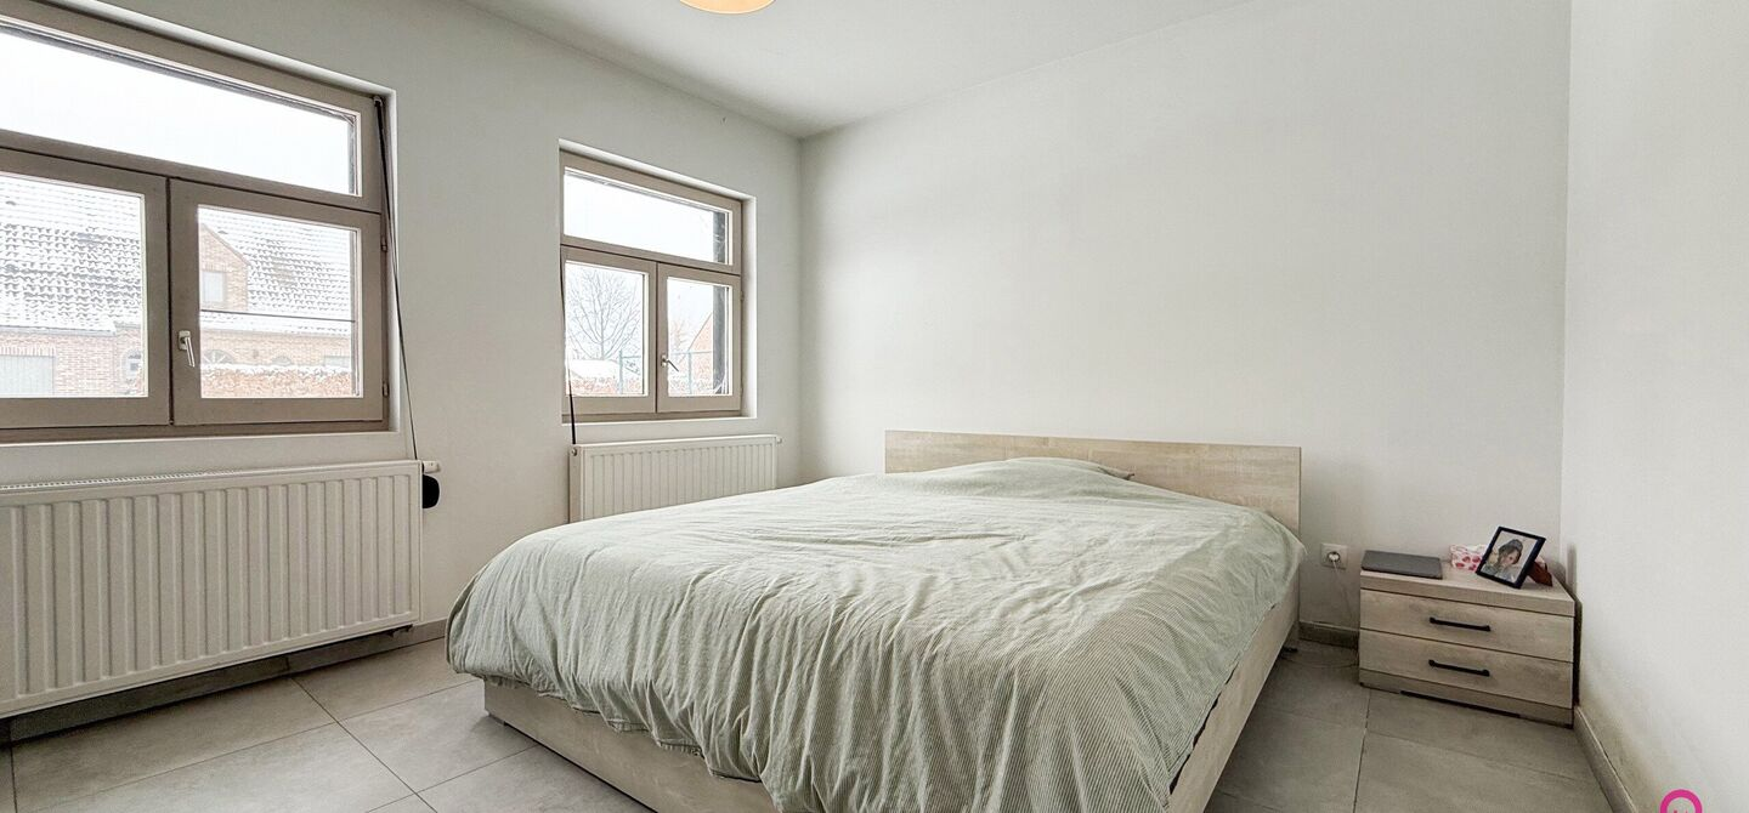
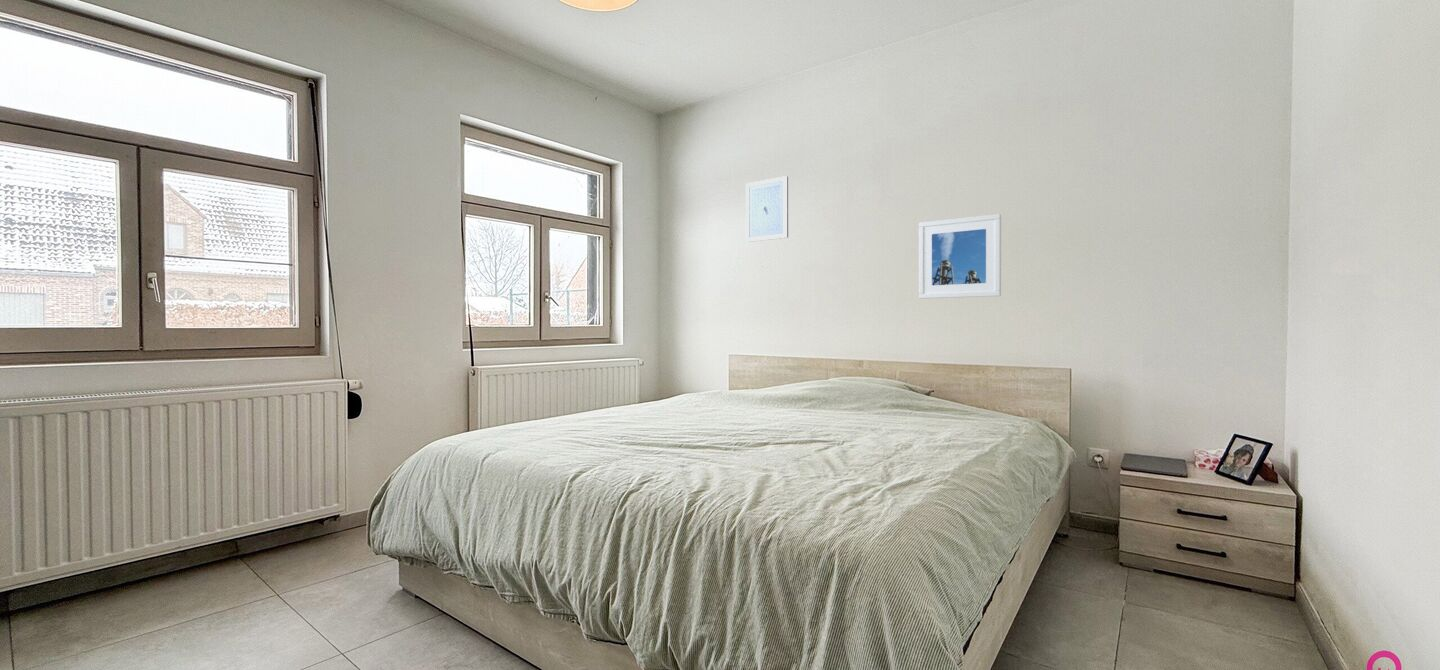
+ wall art [745,175,789,243]
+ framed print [918,213,1002,300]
